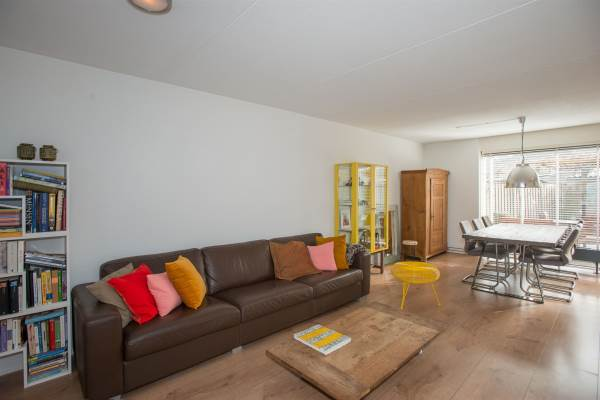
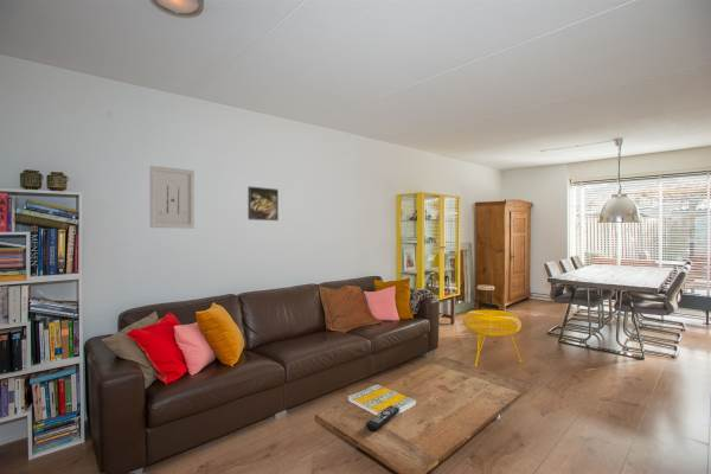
+ remote control [365,404,401,431]
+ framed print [246,185,280,222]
+ wall art [149,165,196,230]
